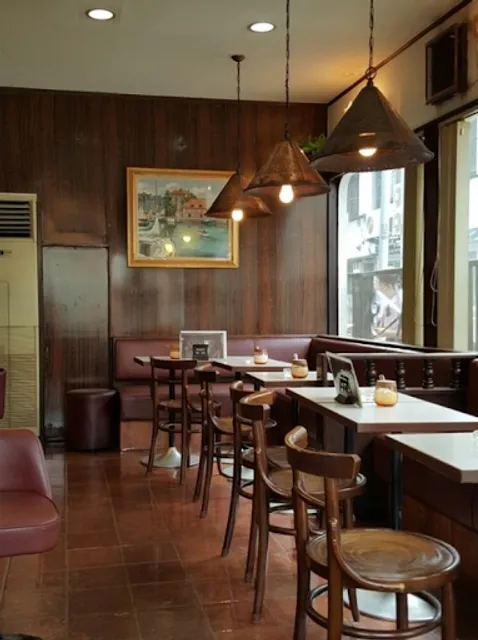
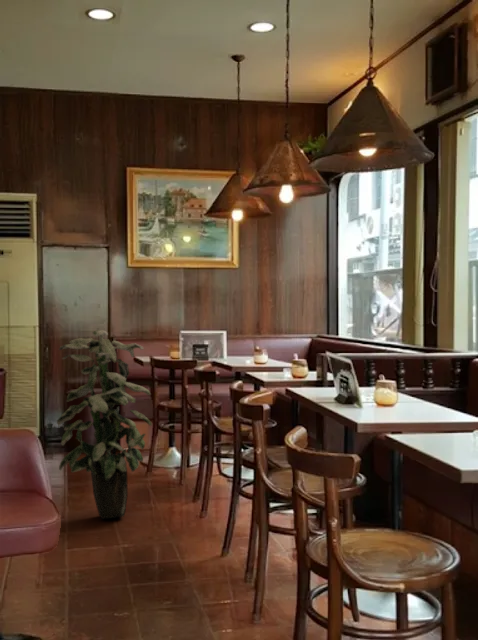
+ indoor plant [56,329,153,520]
